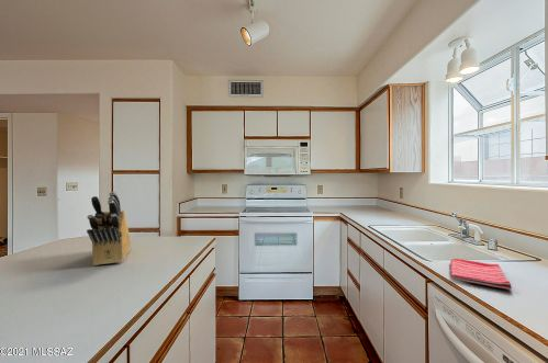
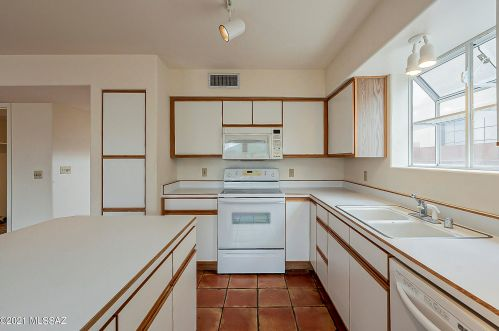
- dish towel [449,258,513,291]
- knife block [86,191,132,266]
